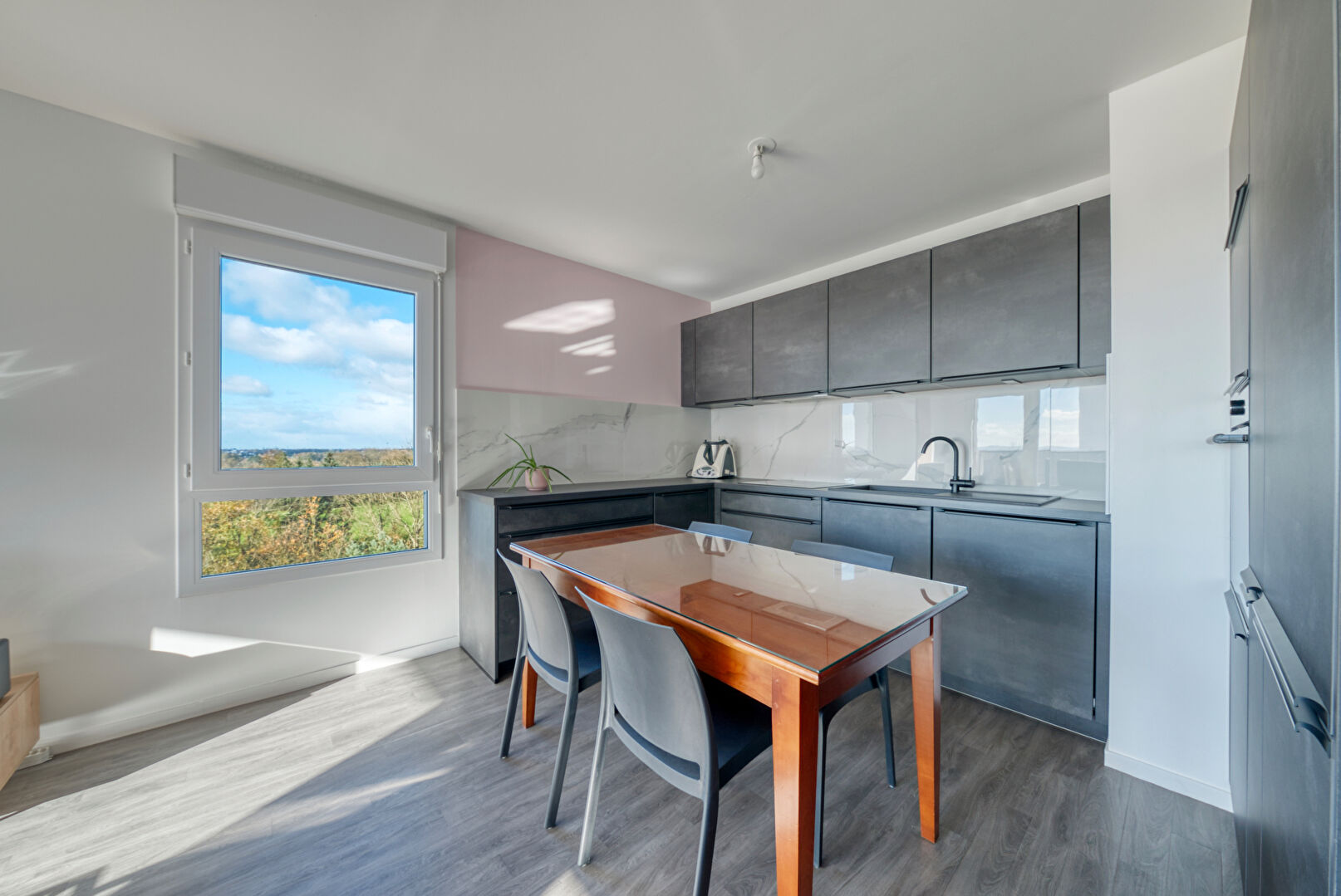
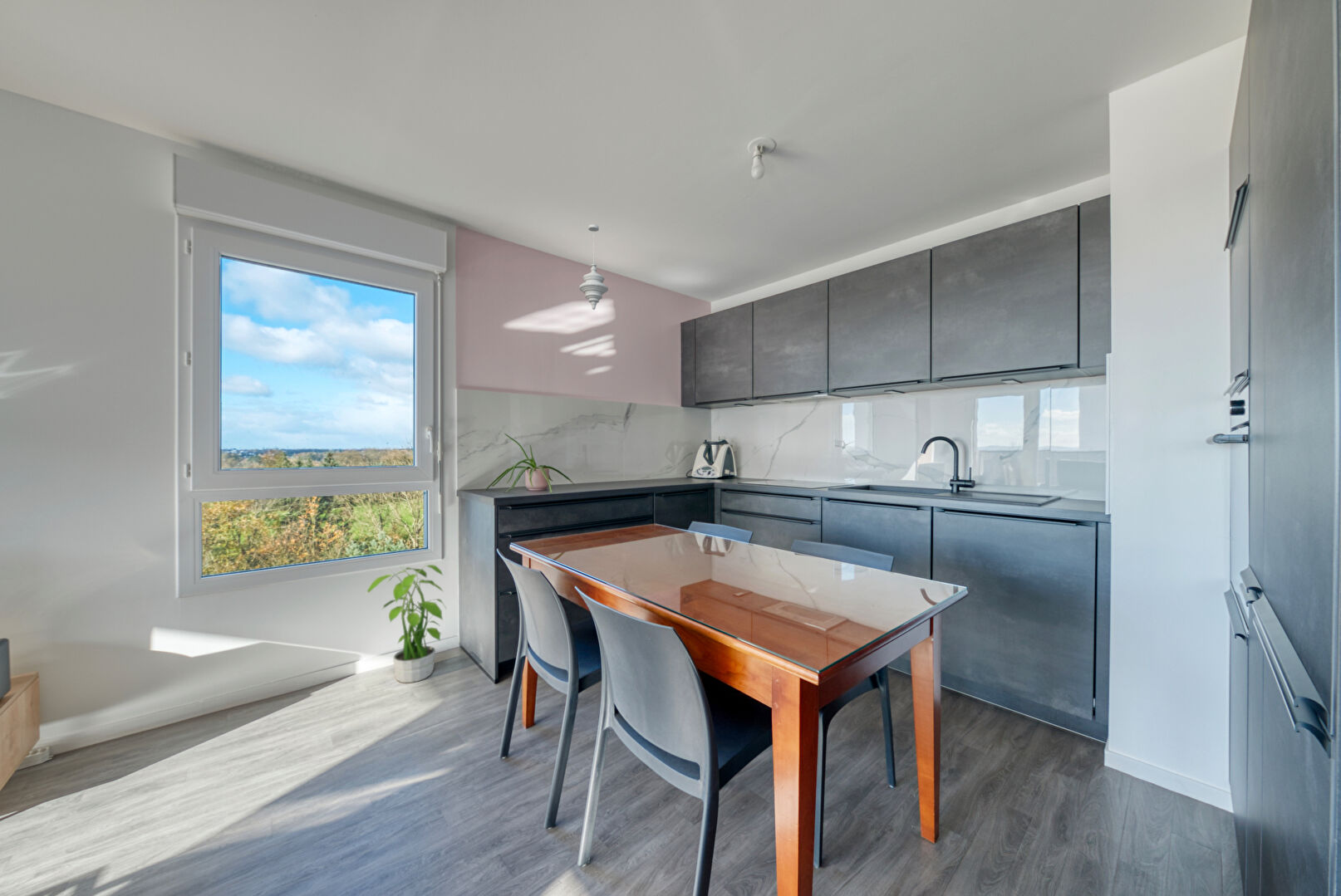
+ pendant light [578,223,609,311]
+ potted plant [364,564,447,683]
